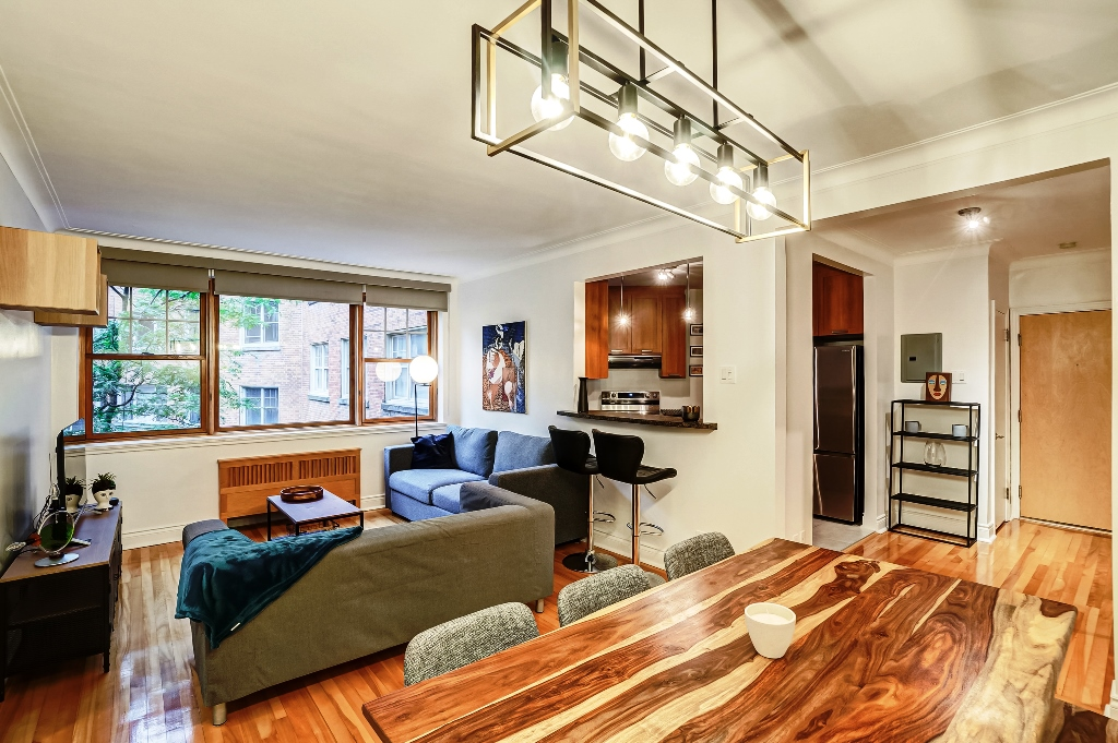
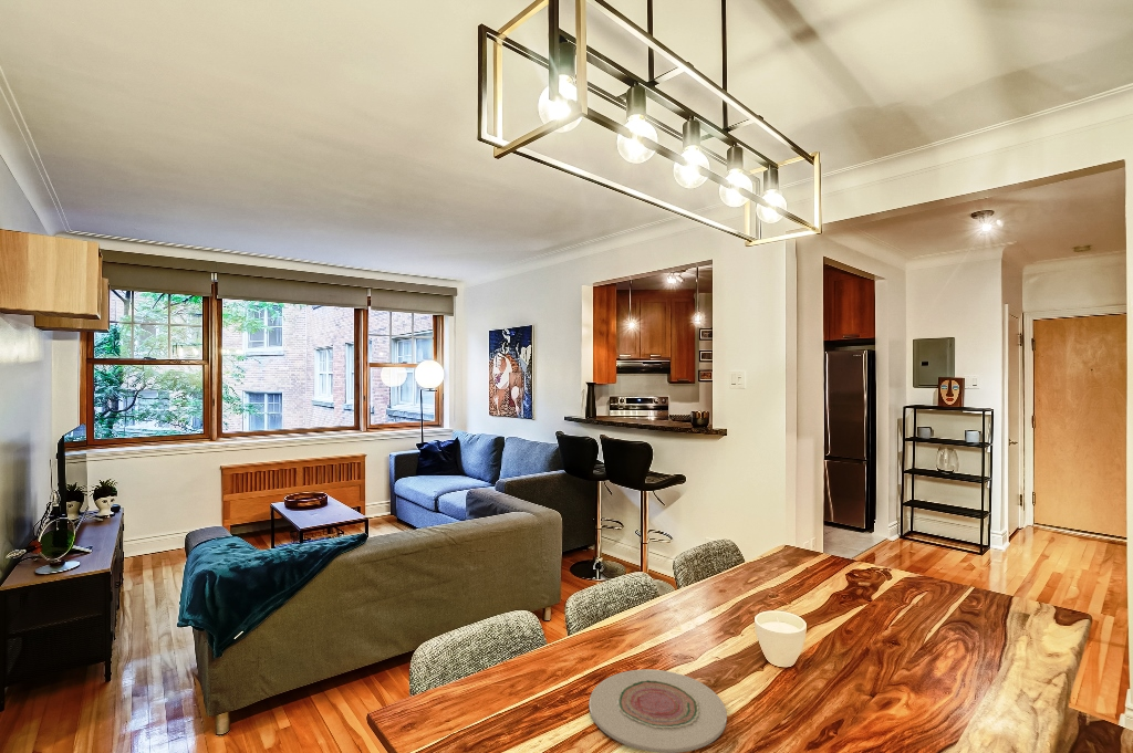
+ plate [589,668,728,753]
